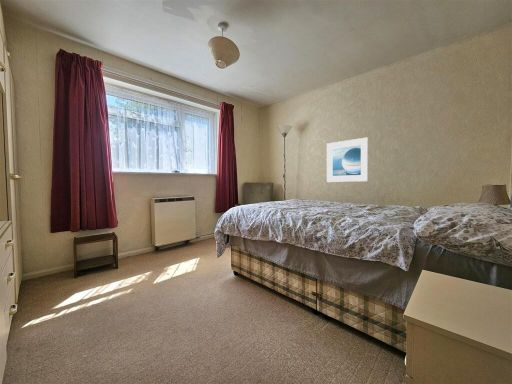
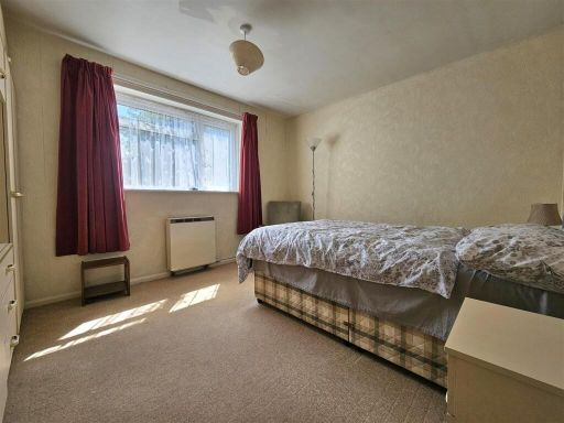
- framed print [326,136,369,183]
